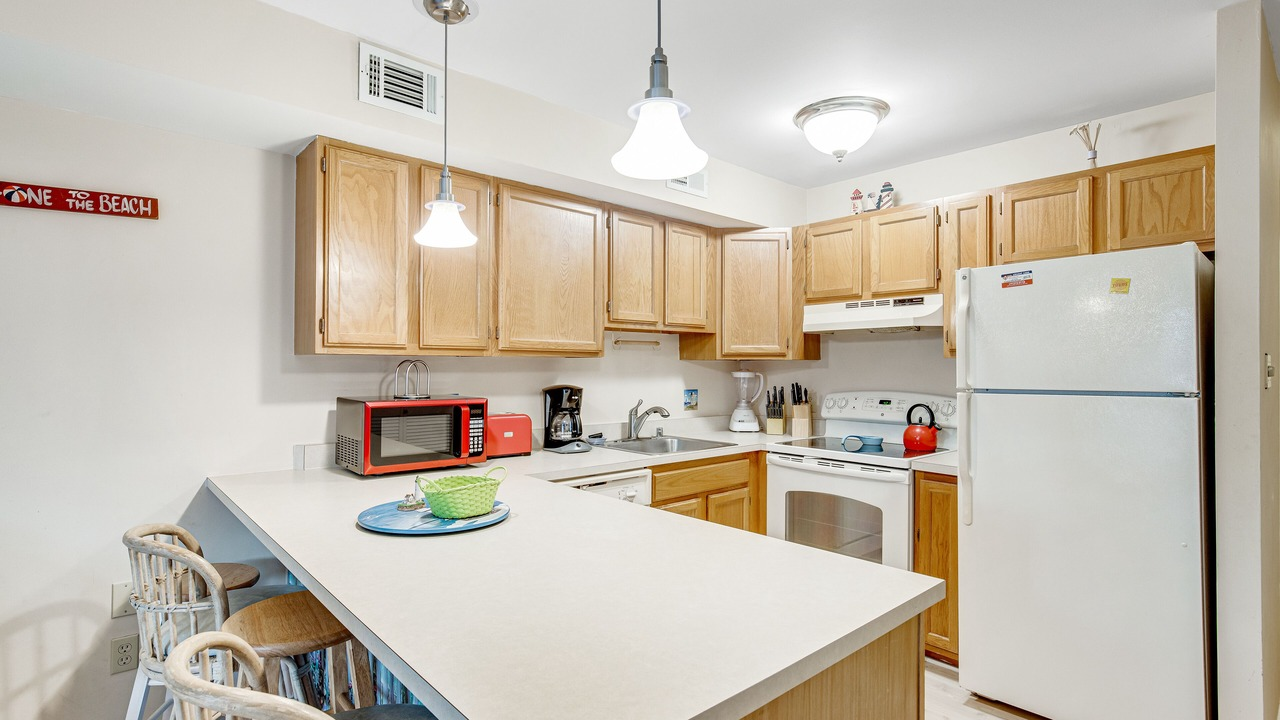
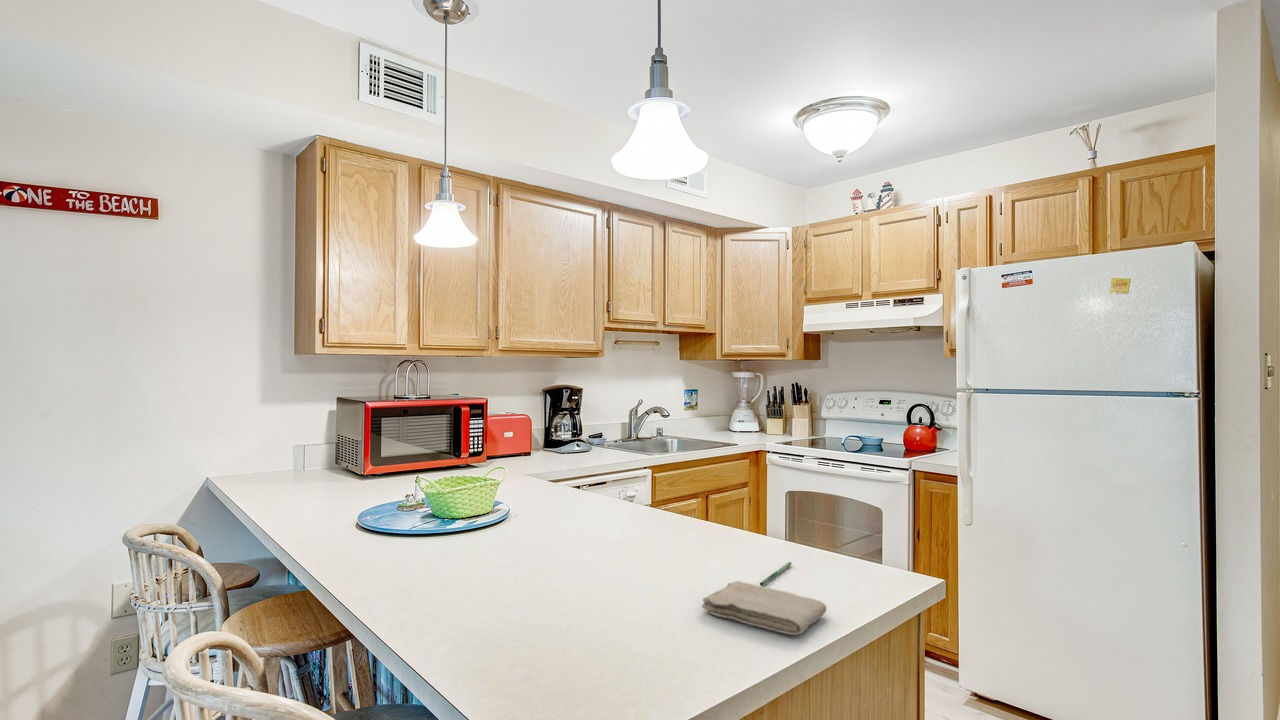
+ pen [759,561,793,587]
+ washcloth [701,580,828,636]
